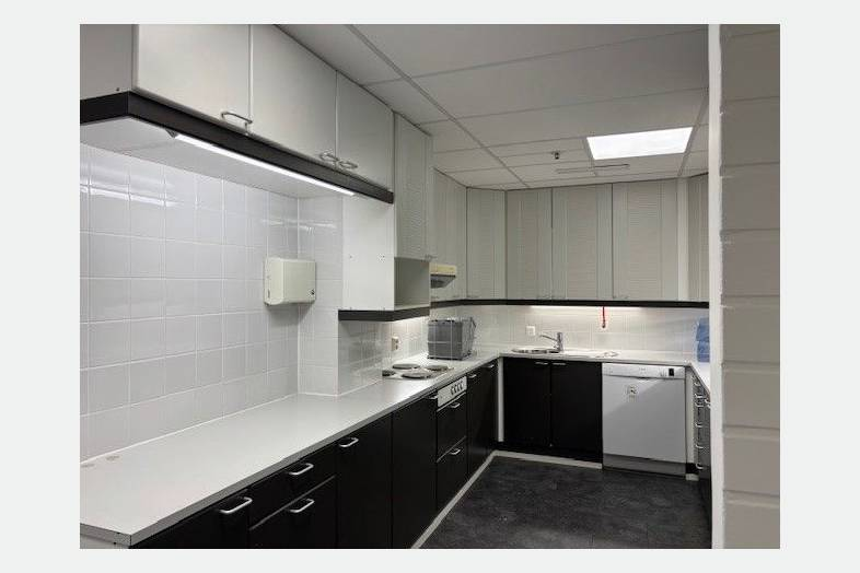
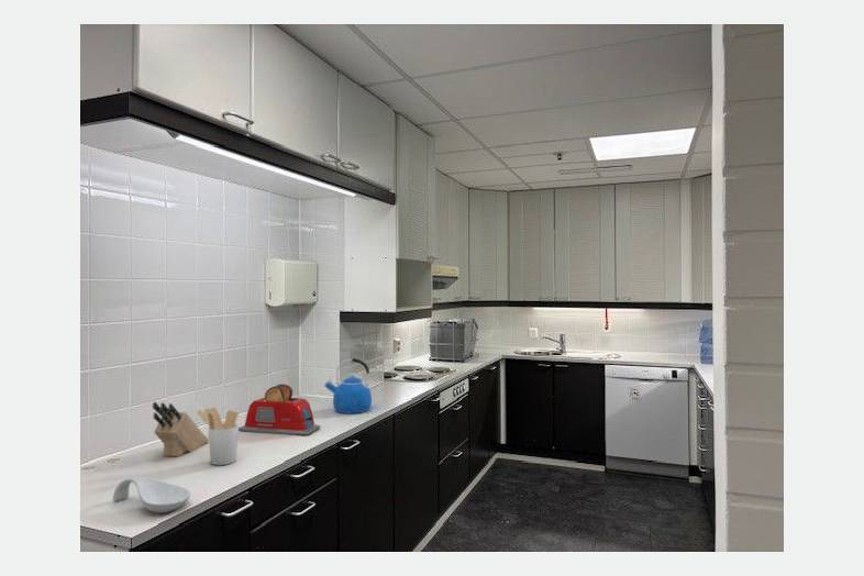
+ spoon rest [112,475,191,514]
+ toaster [239,383,321,436]
+ knife block [152,401,209,457]
+ utensil holder [196,407,240,466]
+ kettle [323,357,373,414]
